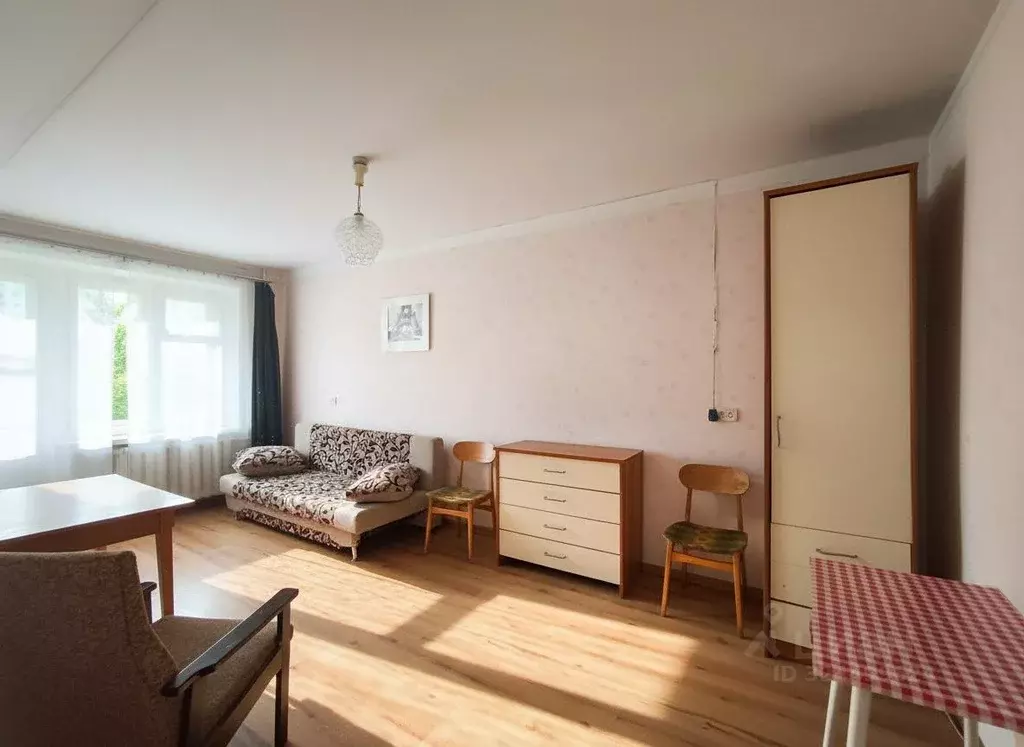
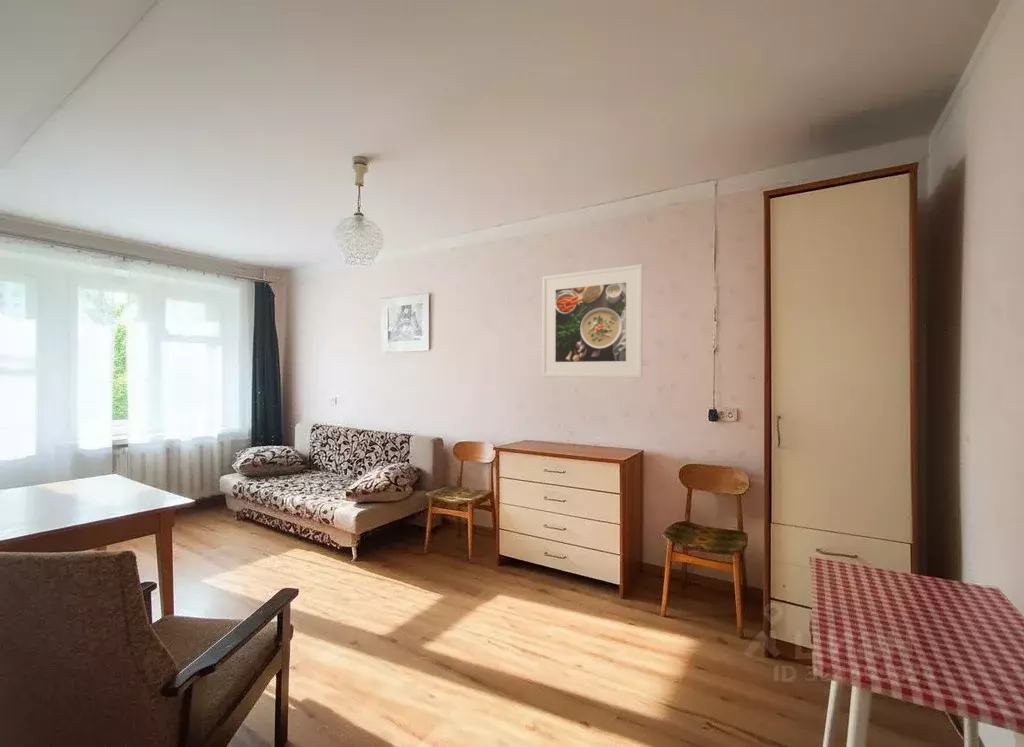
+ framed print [541,263,644,378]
